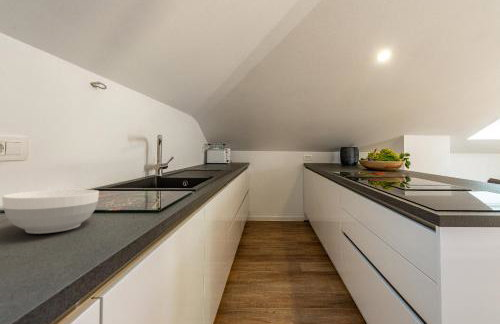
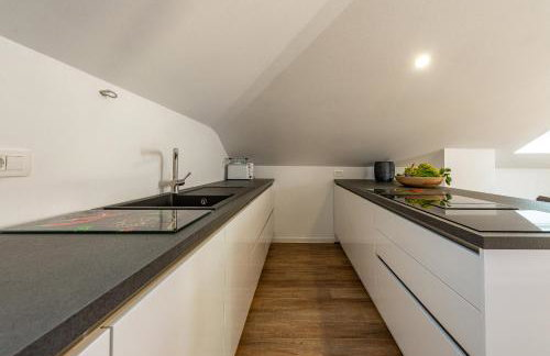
- bowl [1,189,100,235]
